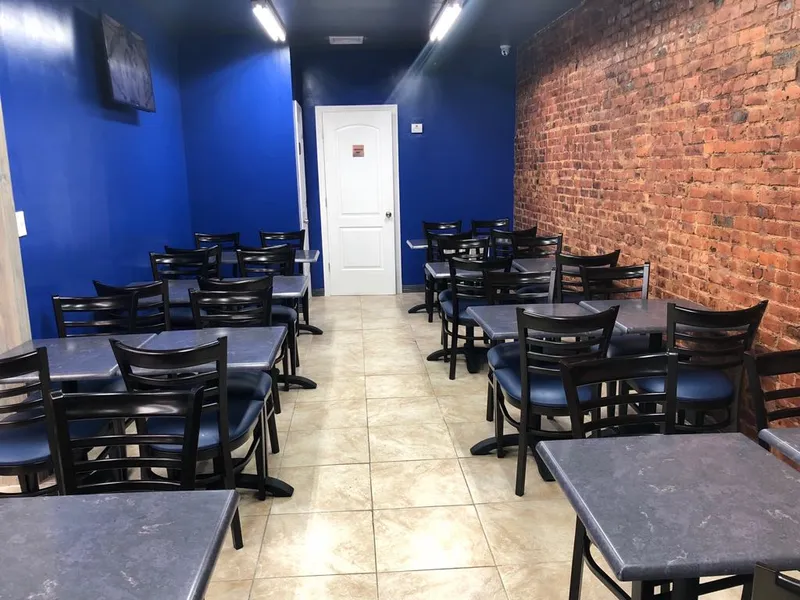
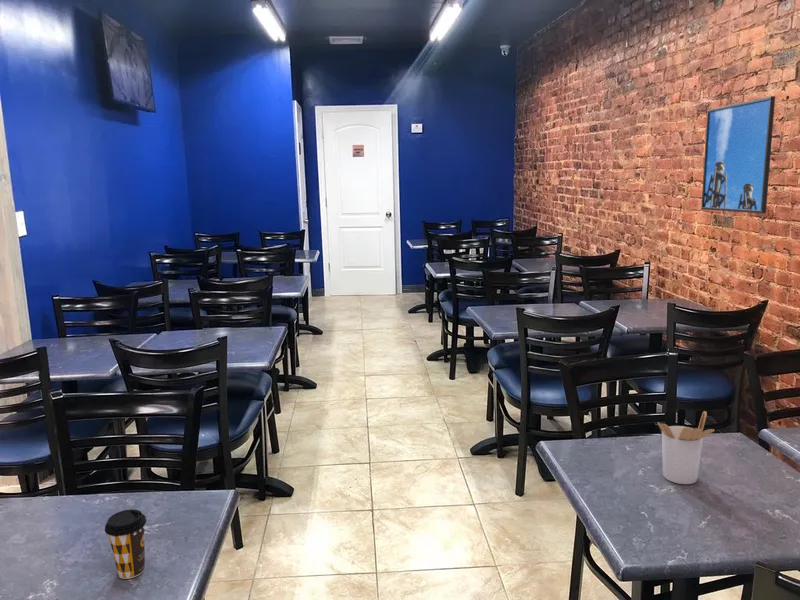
+ coffee cup [104,508,147,580]
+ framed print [700,95,776,214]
+ utensil holder [657,410,716,485]
